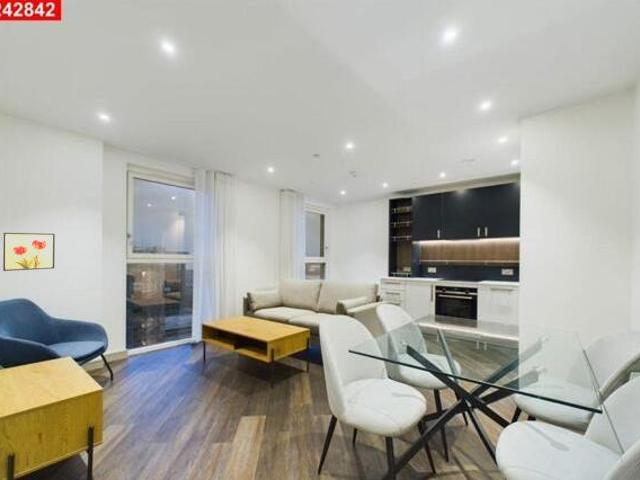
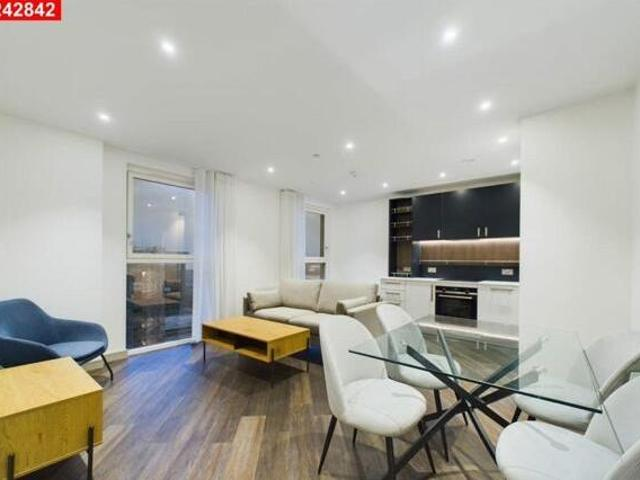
- wall art [2,232,56,272]
